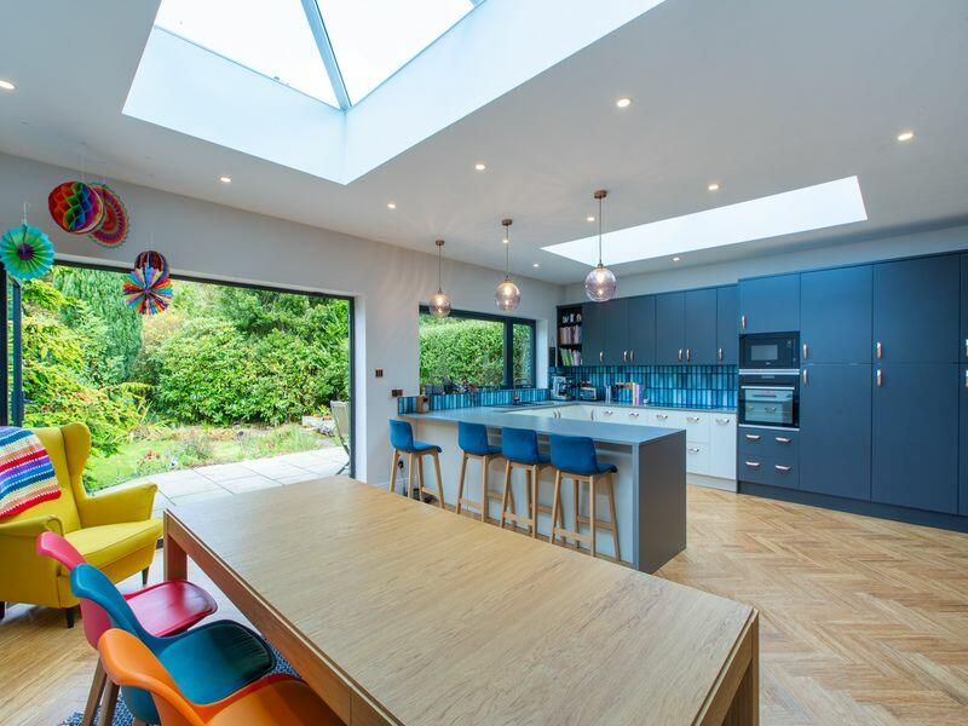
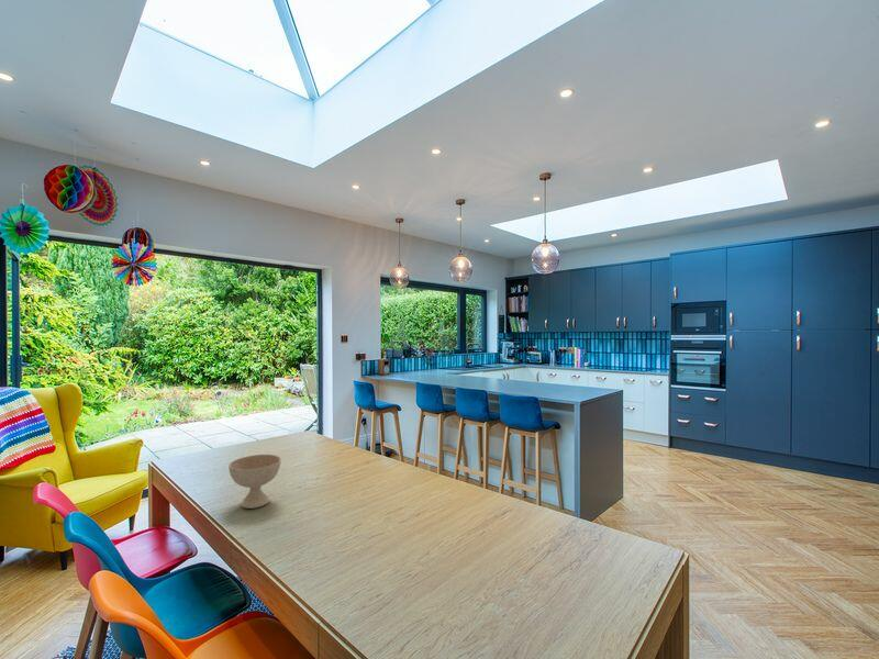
+ bowl [227,454,282,510]
